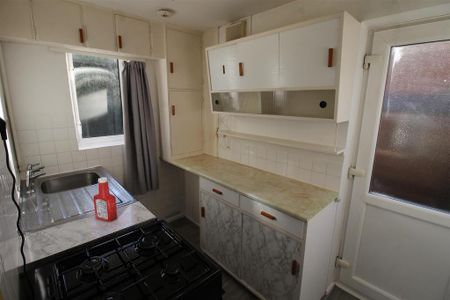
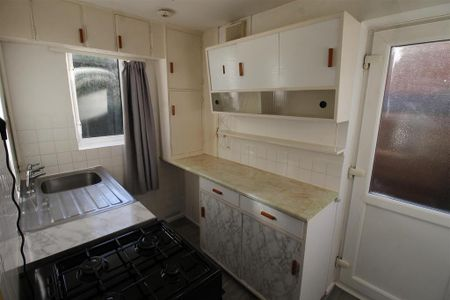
- soap bottle [92,176,118,223]
